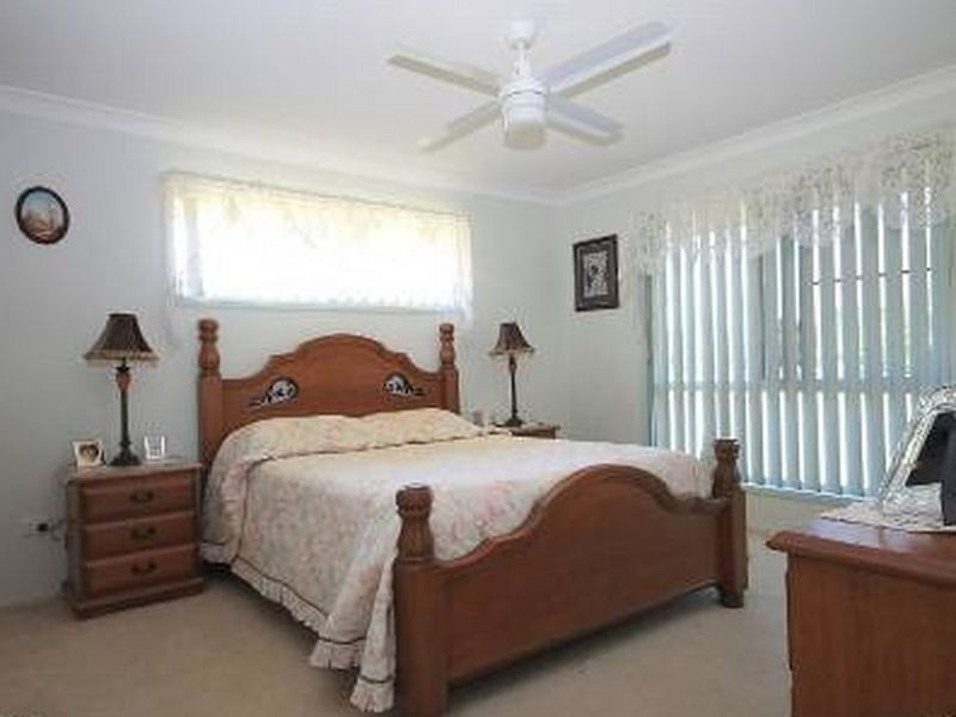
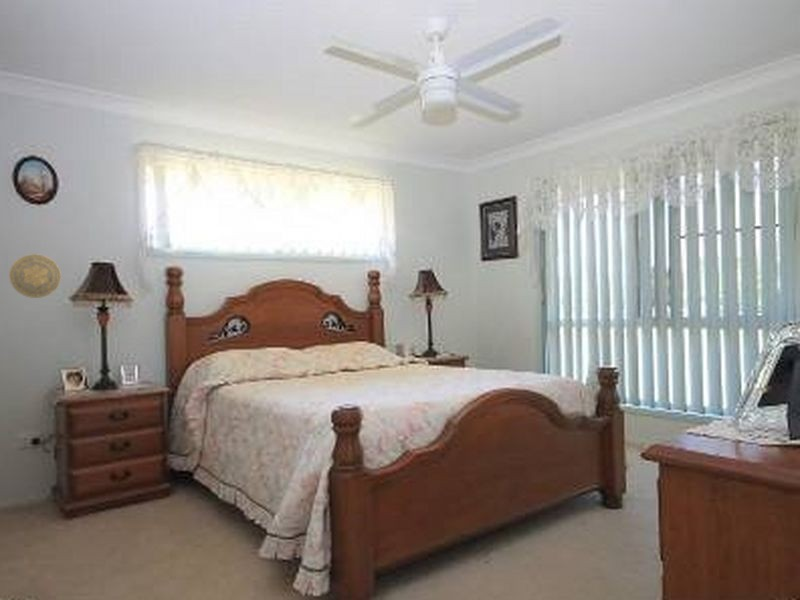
+ decorative plate [8,253,62,299]
